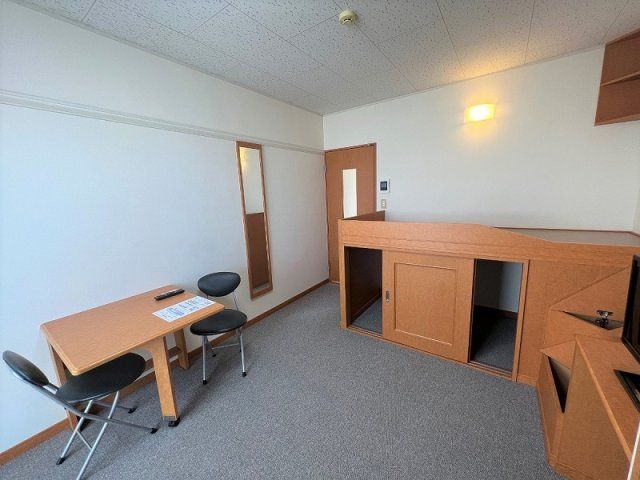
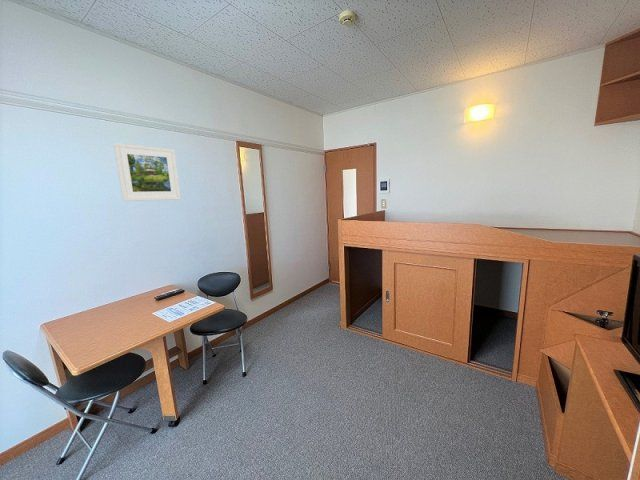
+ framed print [113,142,182,202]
